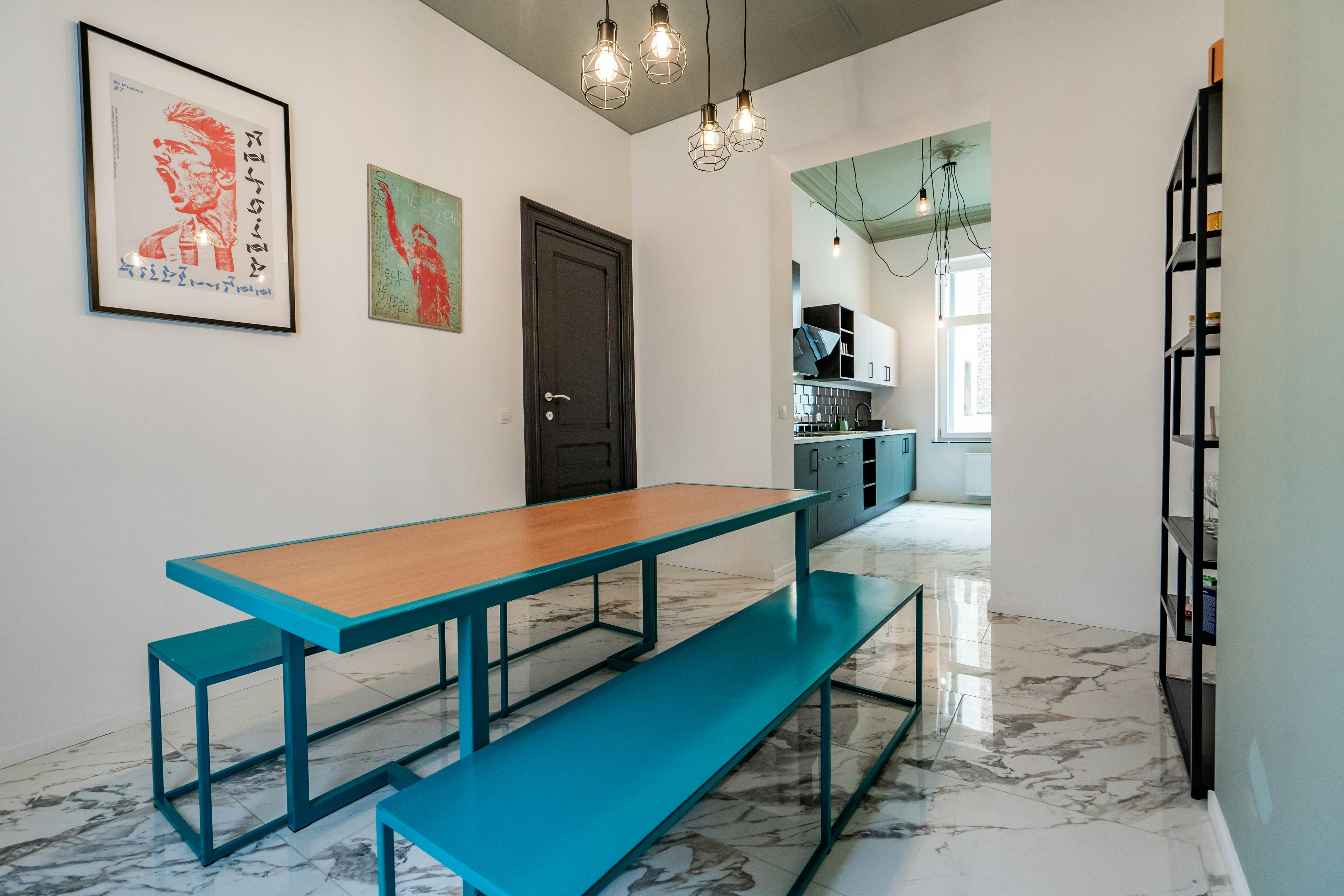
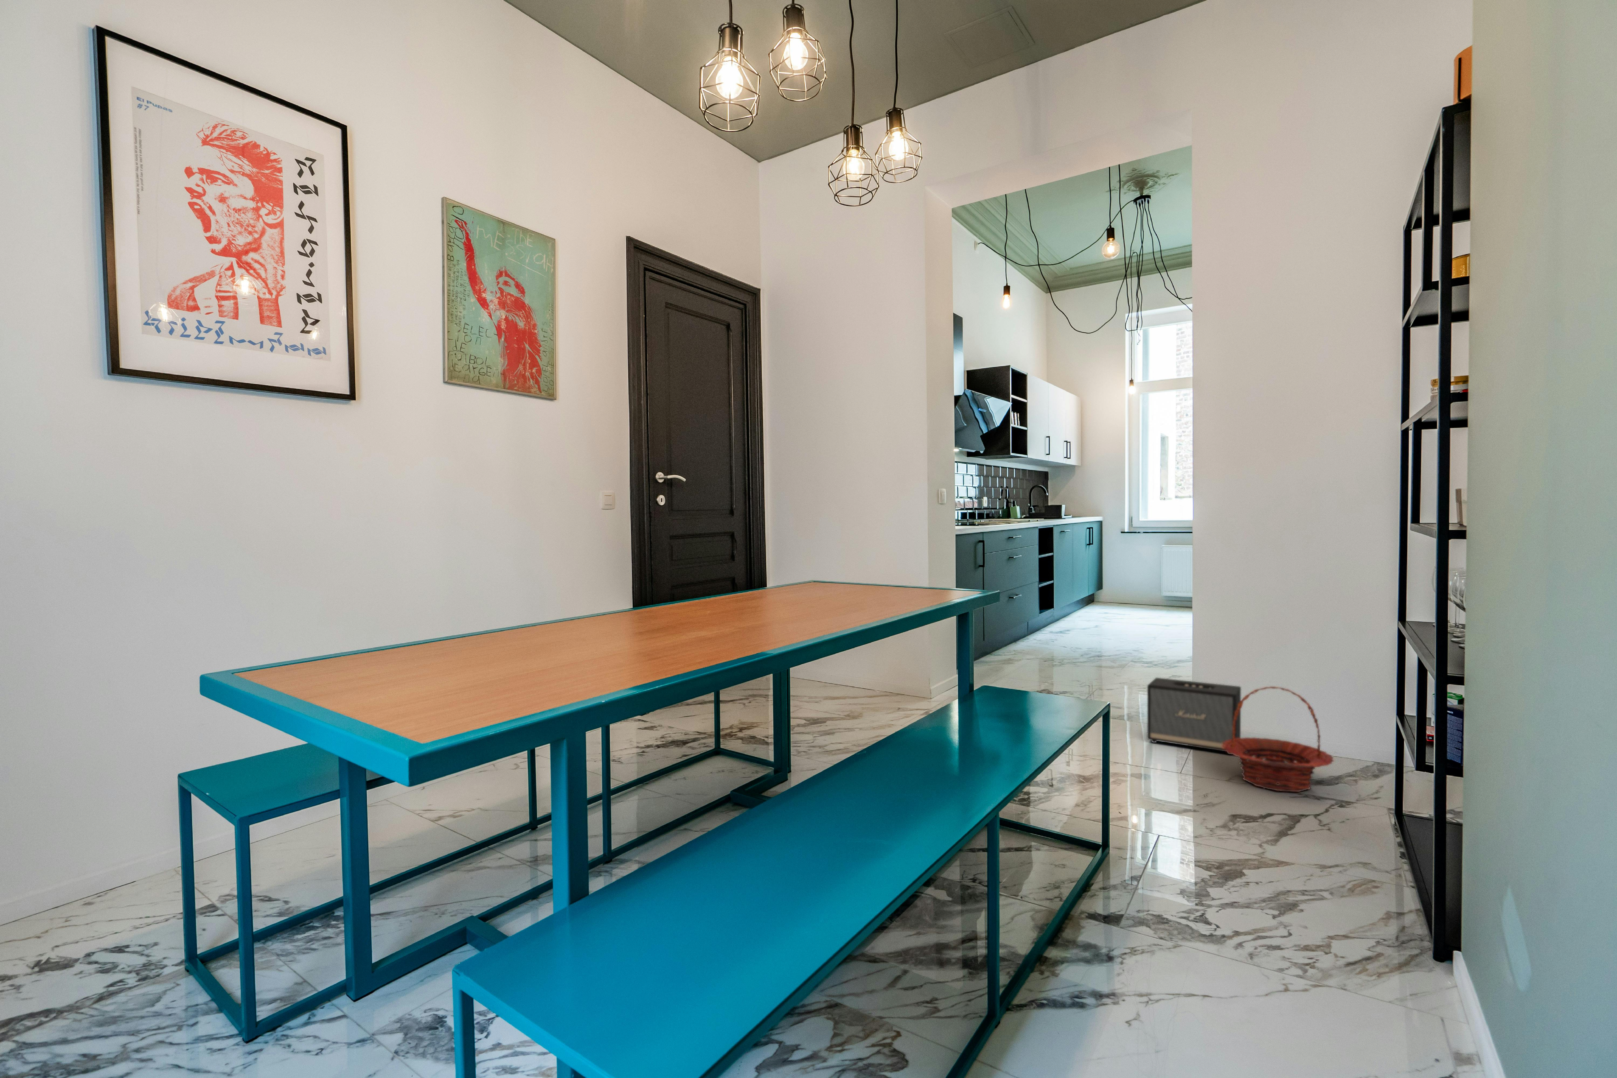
+ speaker [1147,677,1242,754]
+ basket [1221,686,1334,792]
